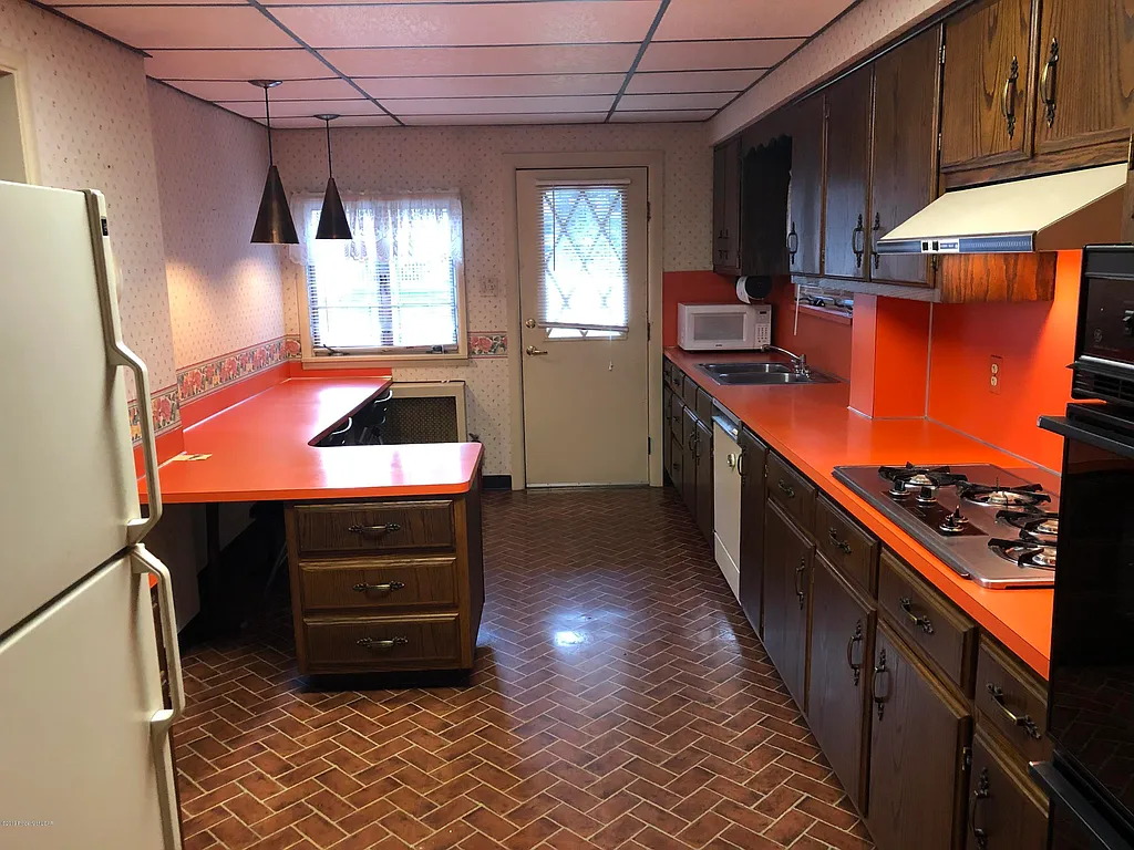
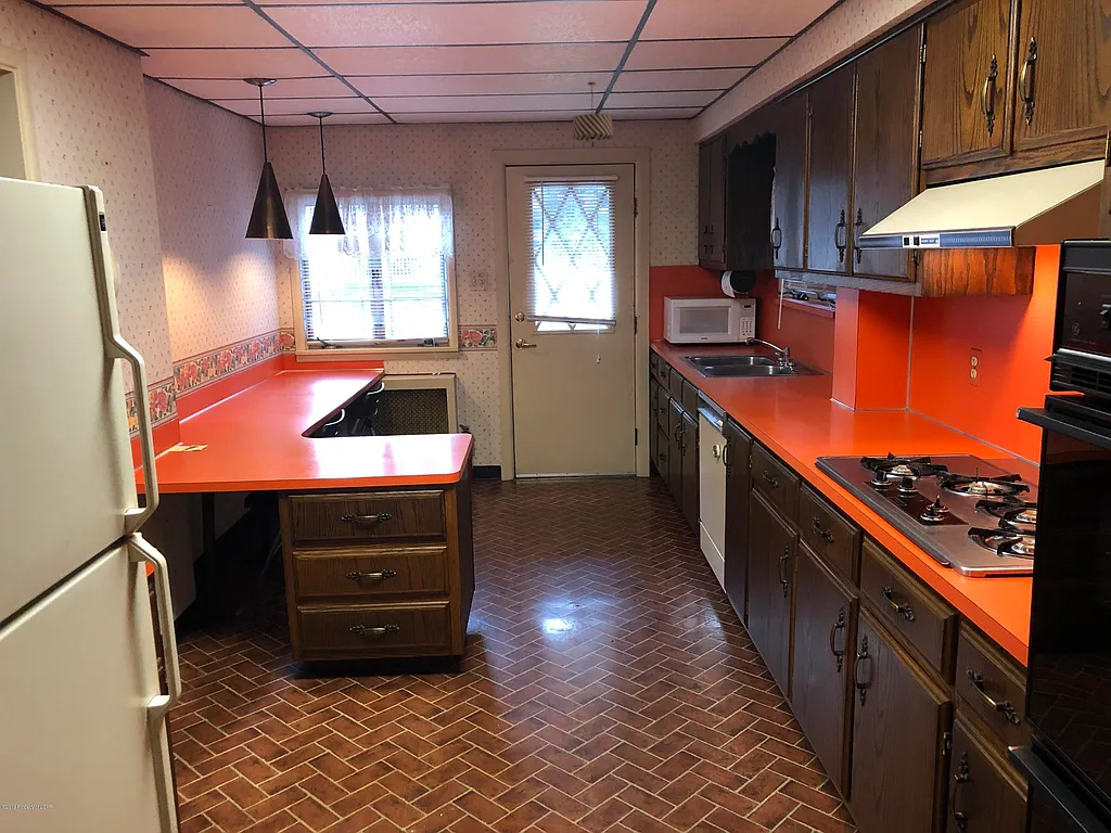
+ pendant light [572,81,614,148]
